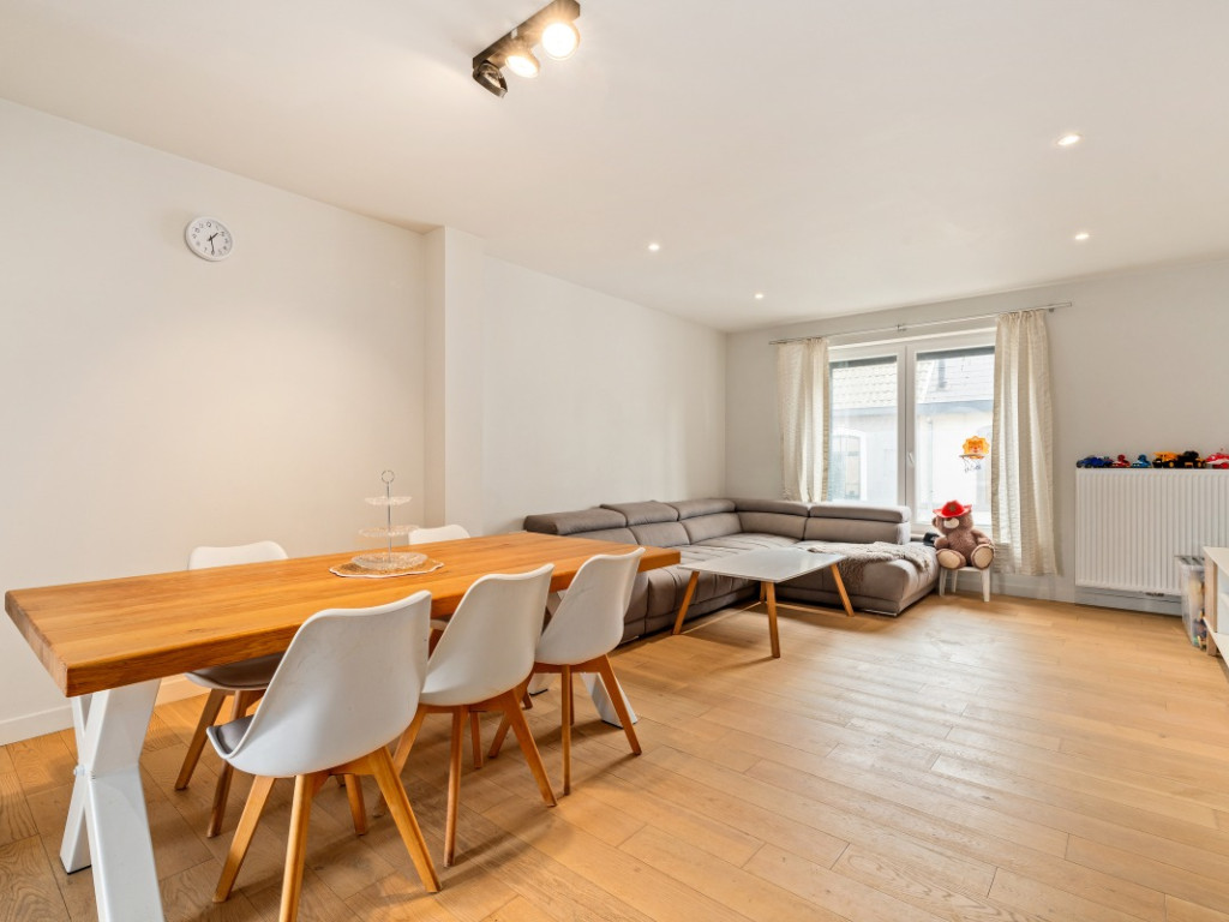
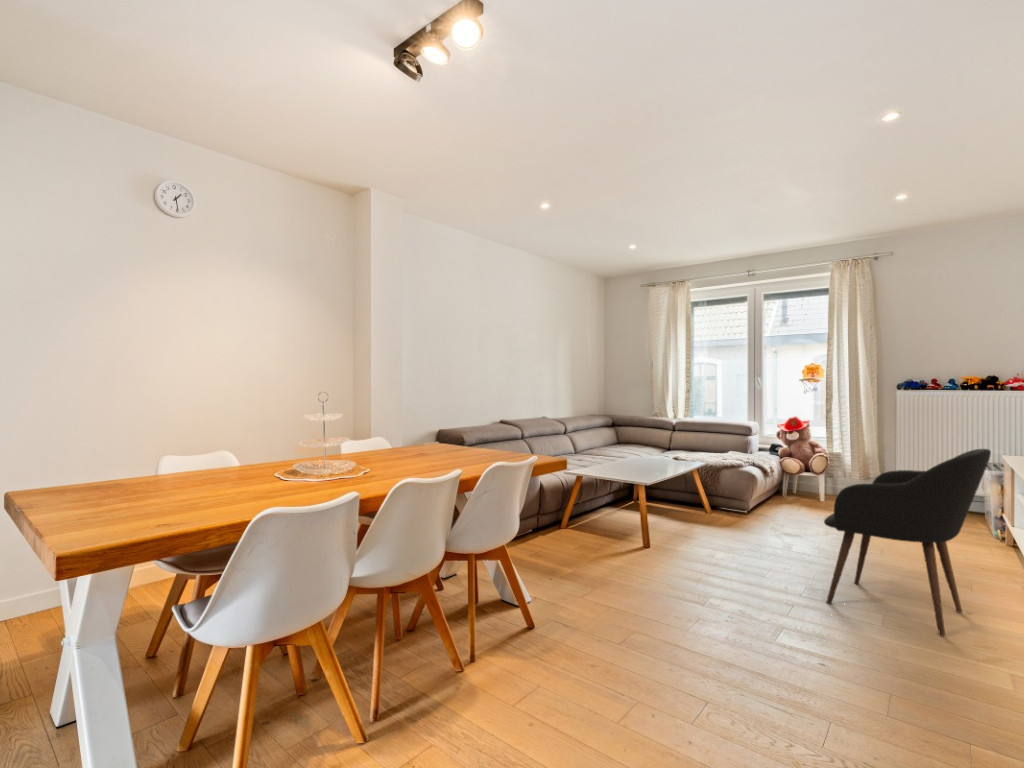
+ armchair [823,448,992,637]
